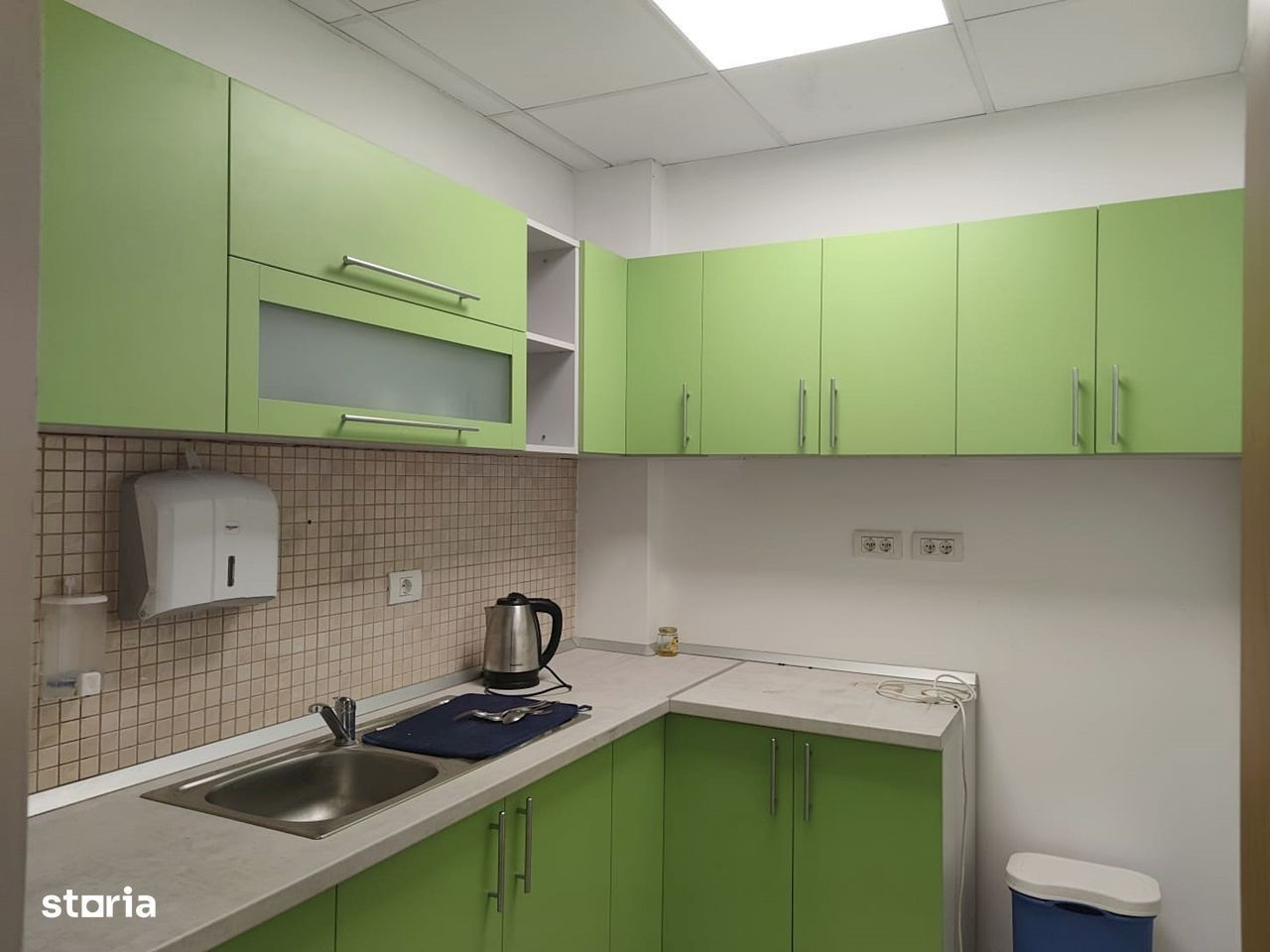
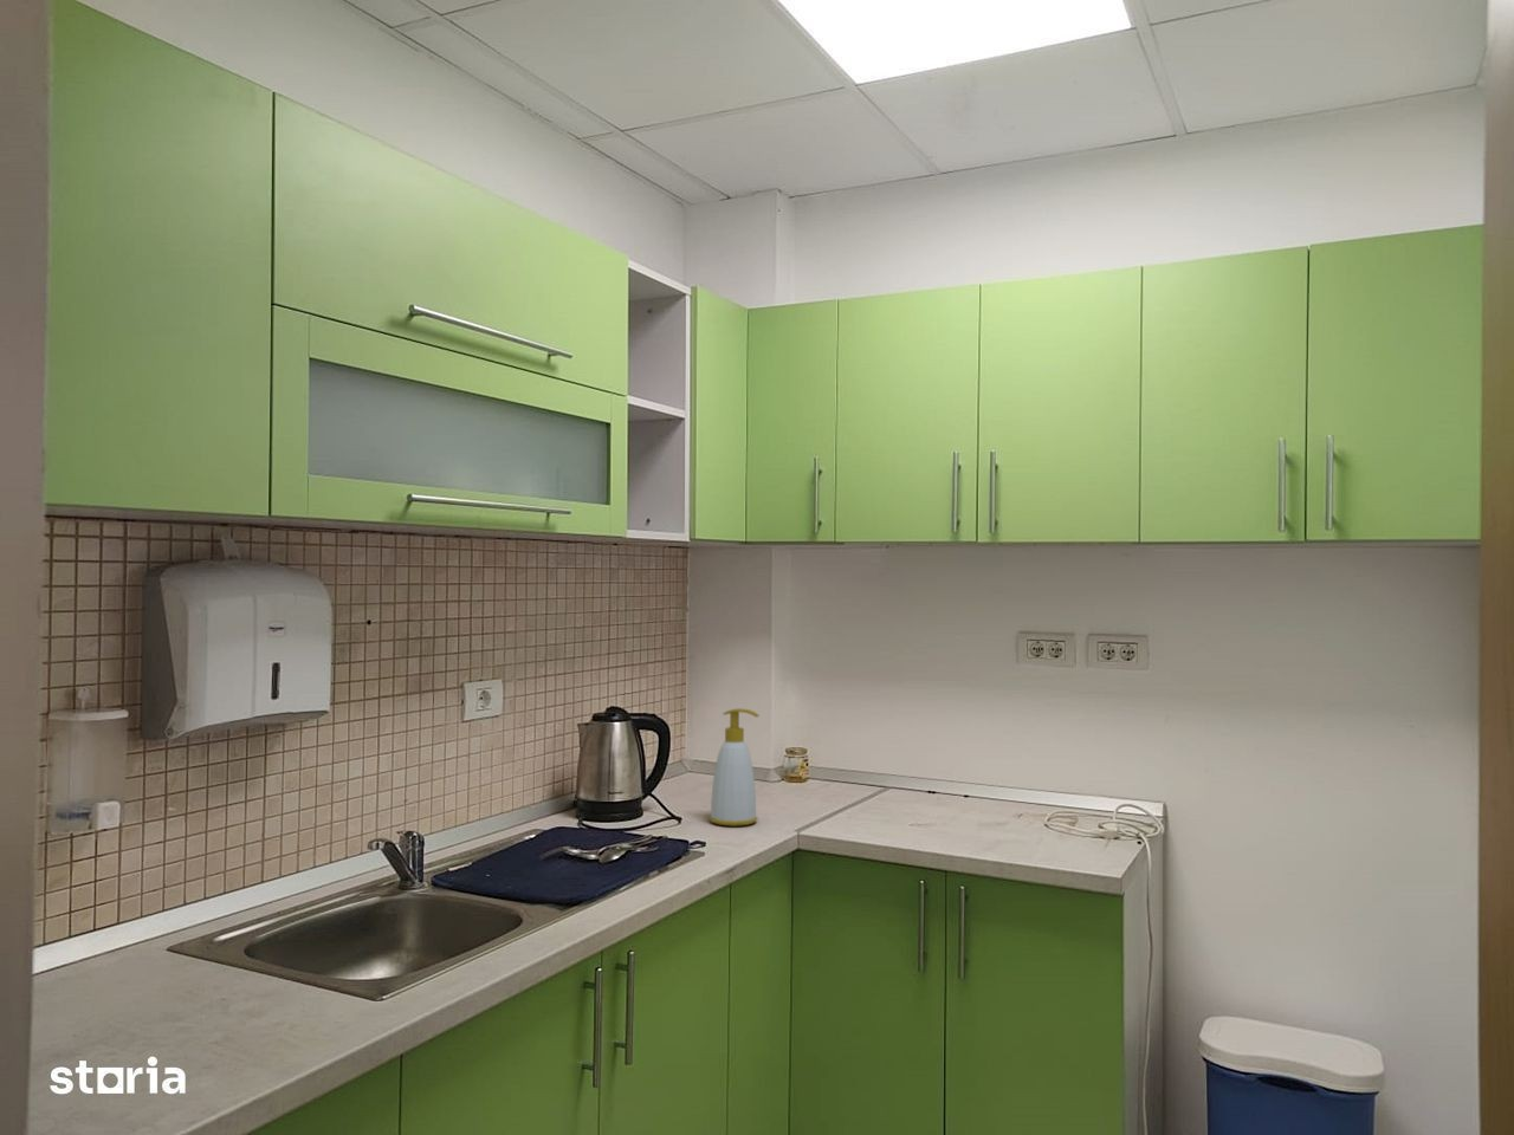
+ soap bottle [708,707,761,827]
